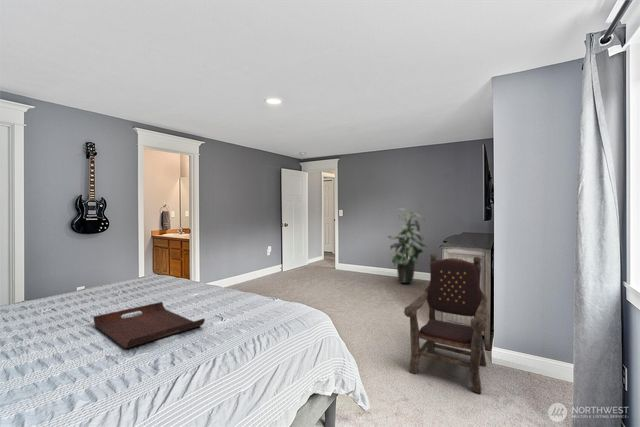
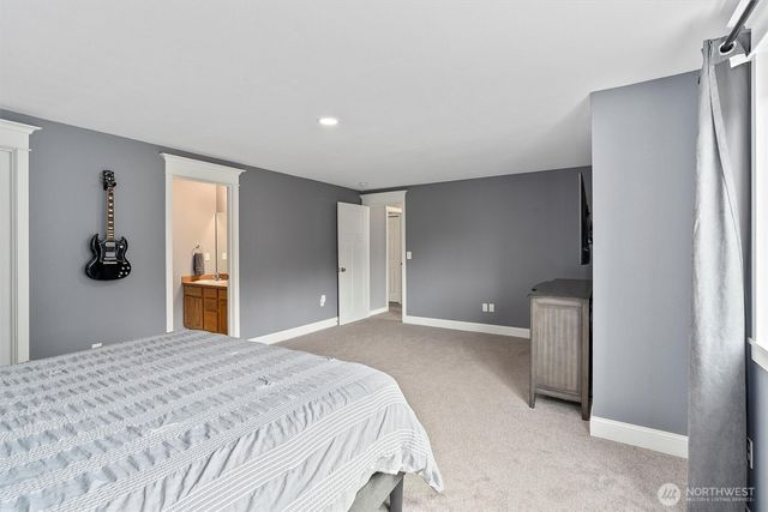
- serving tray [92,301,206,350]
- armchair [403,253,488,394]
- indoor plant [386,207,428,284]
